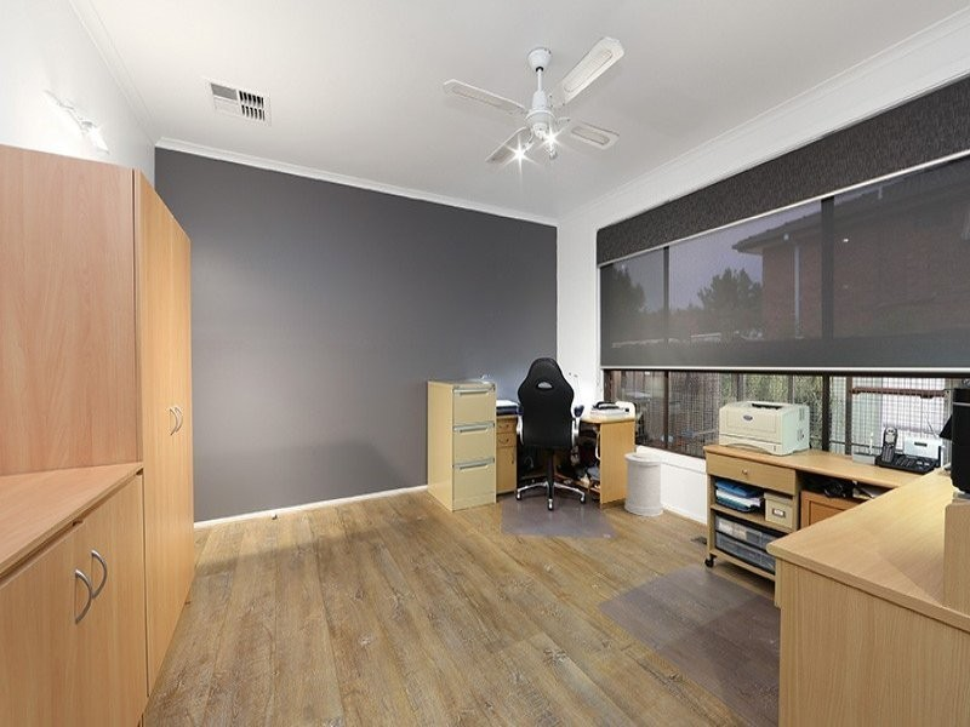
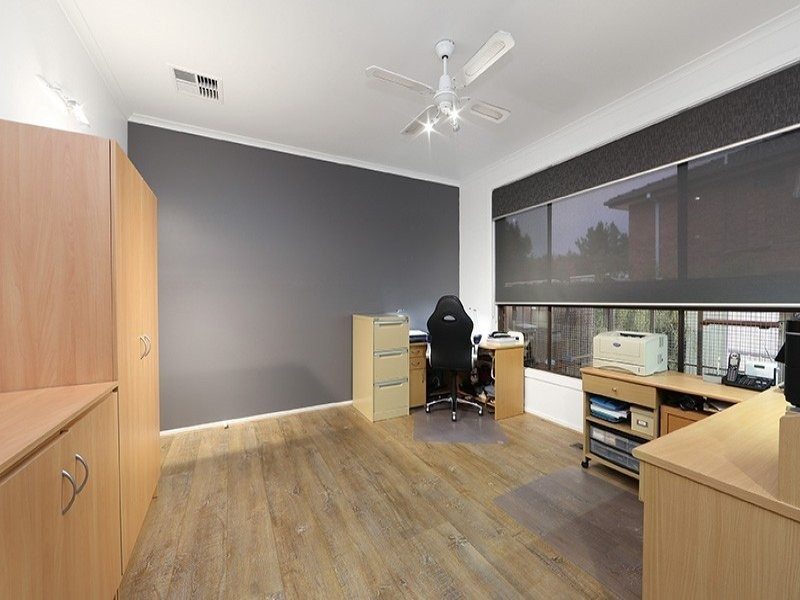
- trash can [623,452,664,517]
